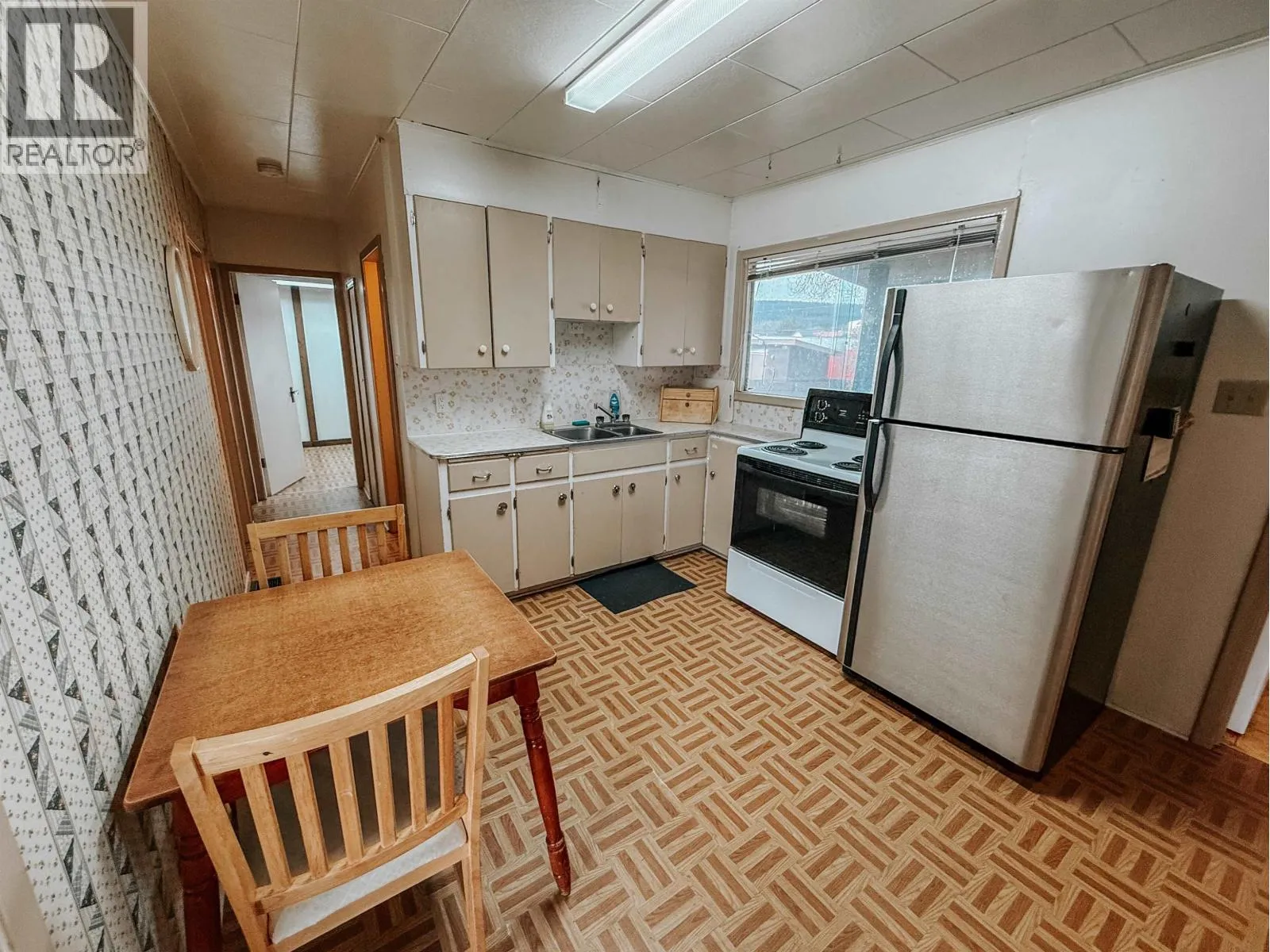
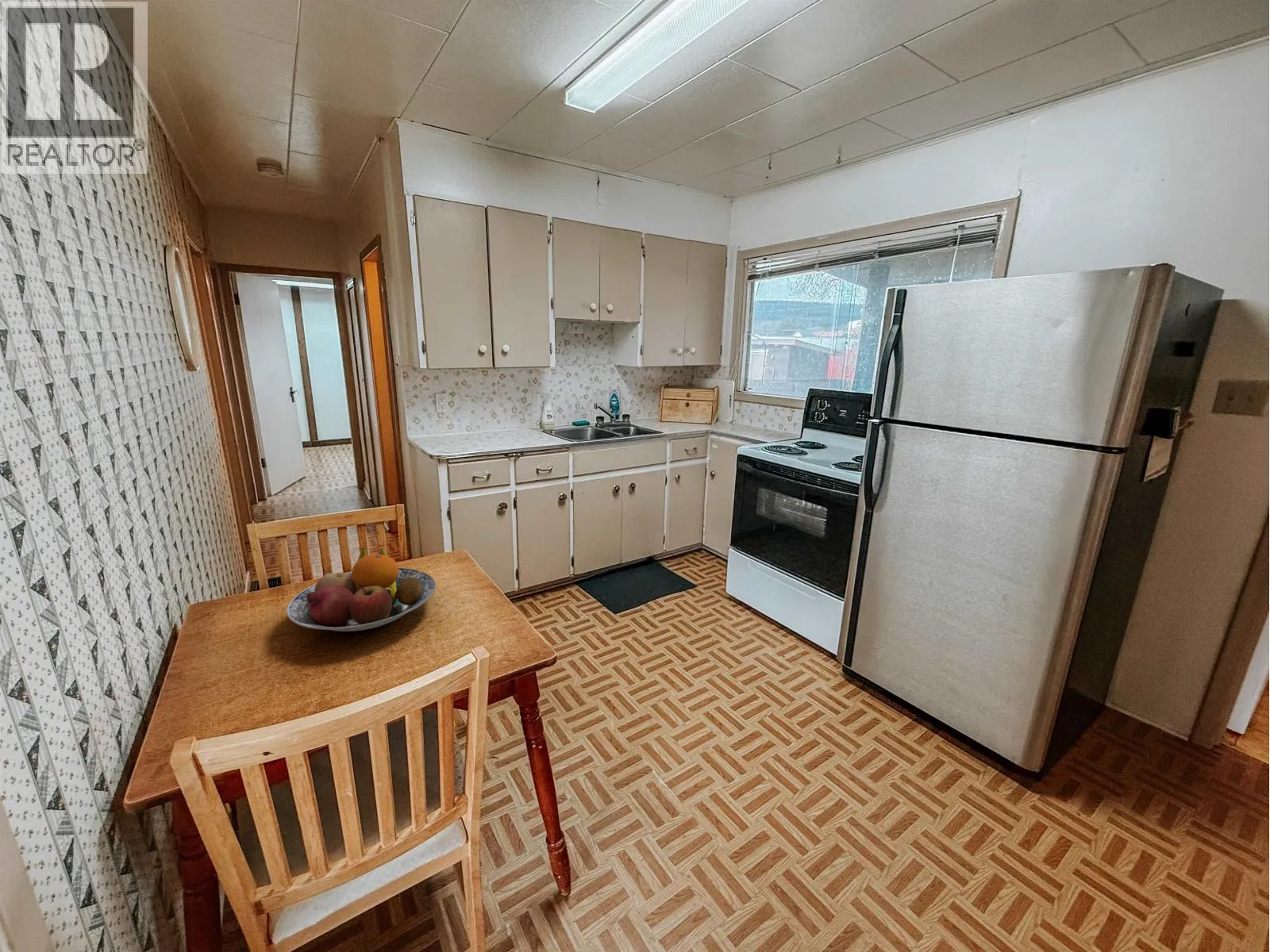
+ fruit bowl [286,547,437,632]
